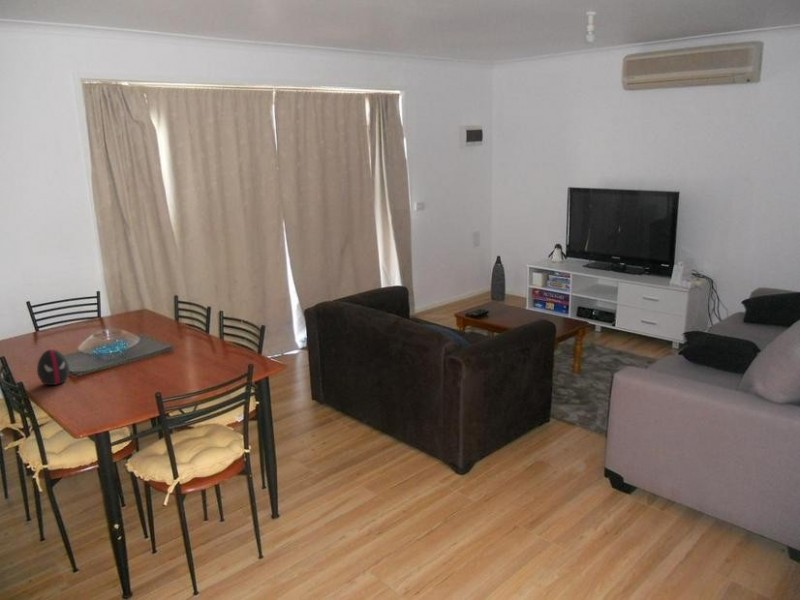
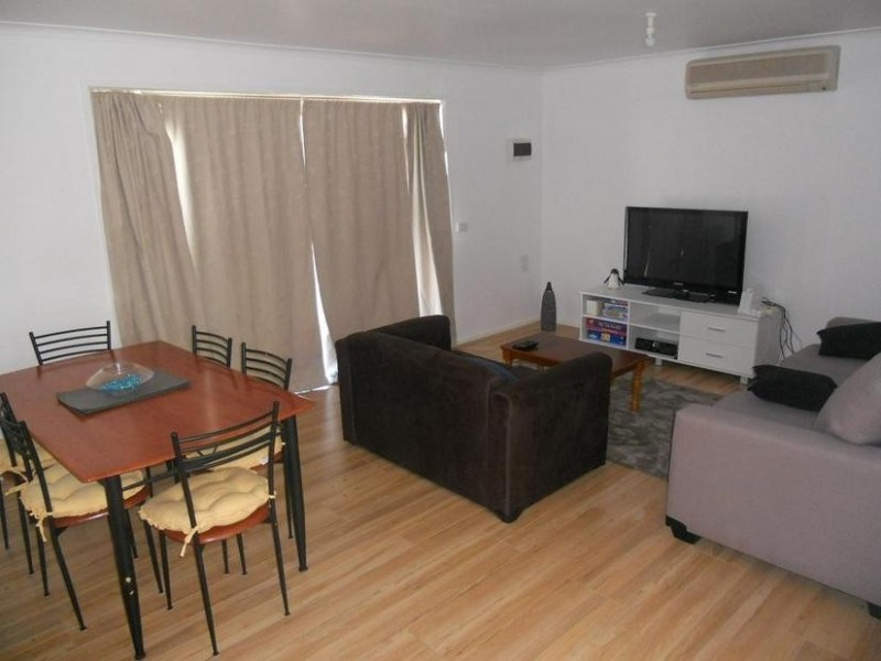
- decorative egg [36,348,70,386]
